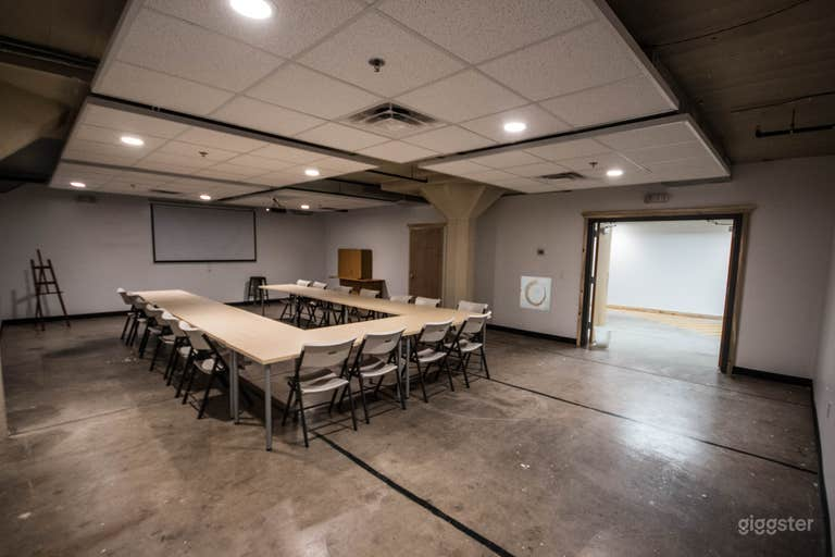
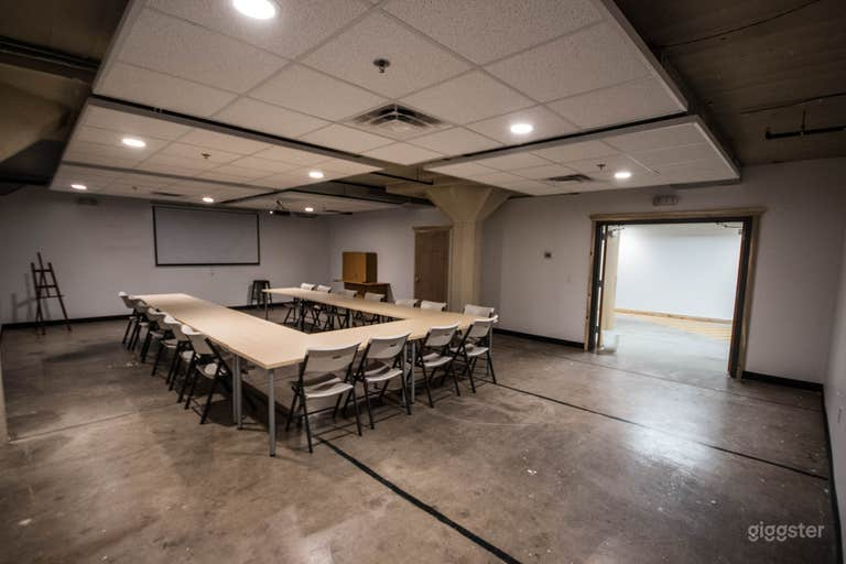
- wall art [519,275,553,312]
